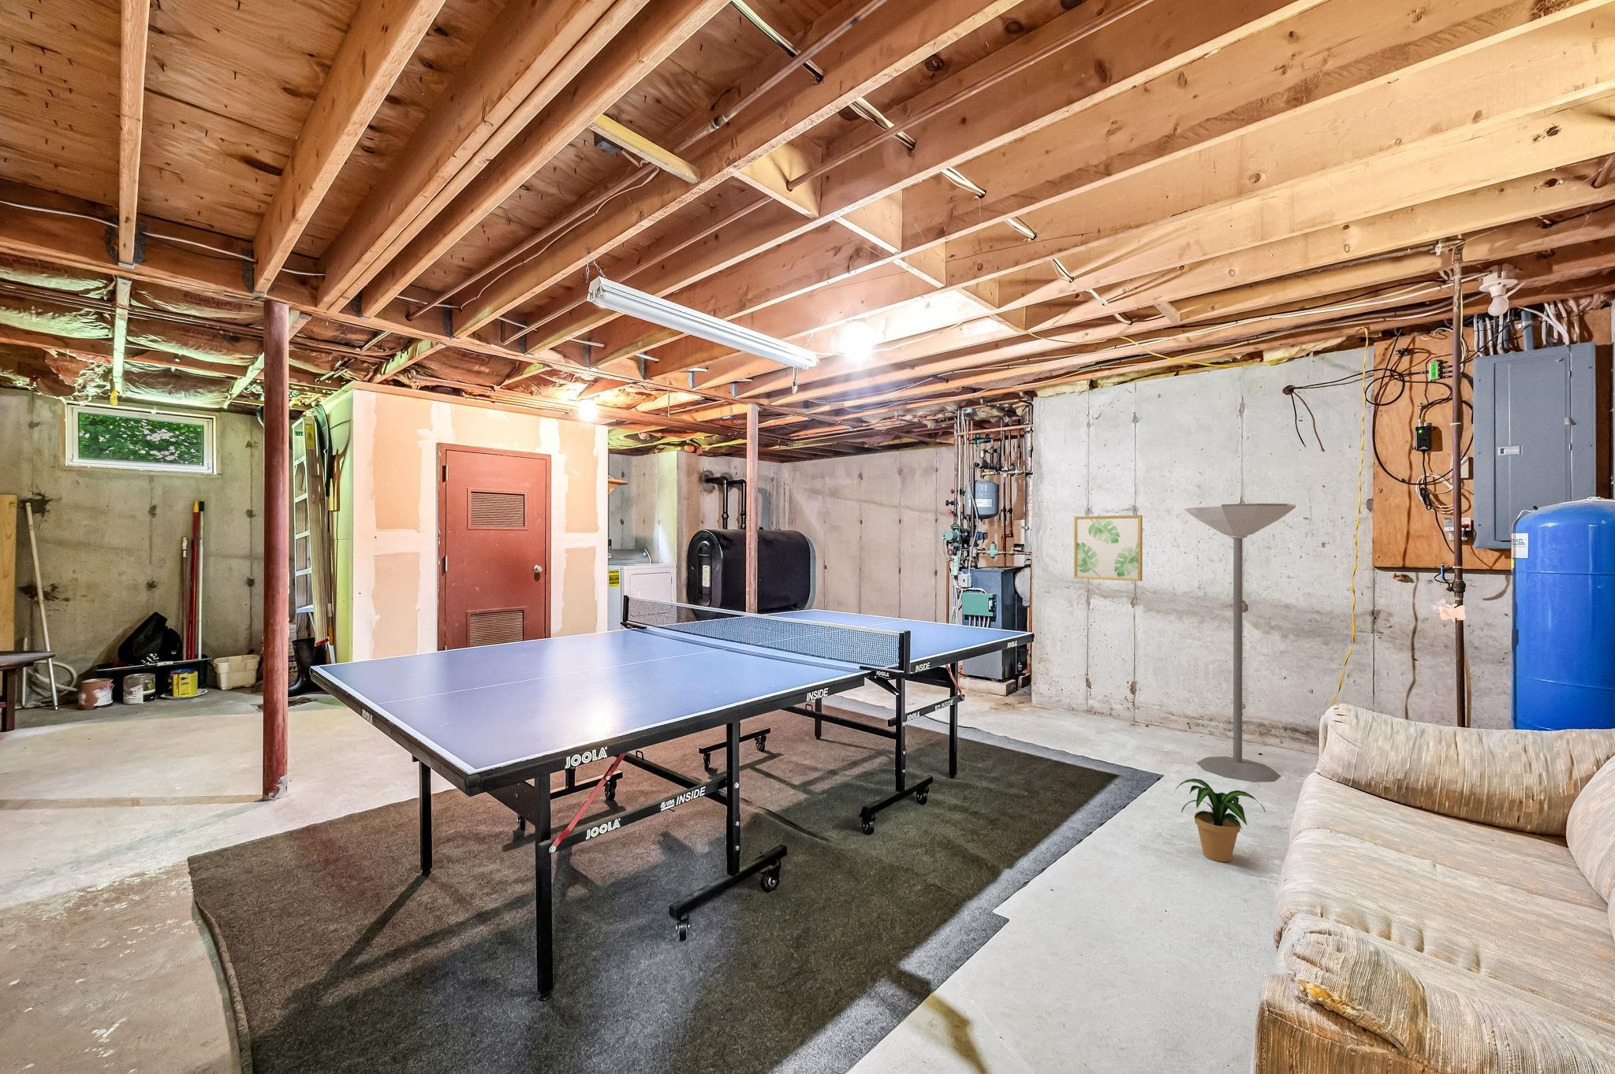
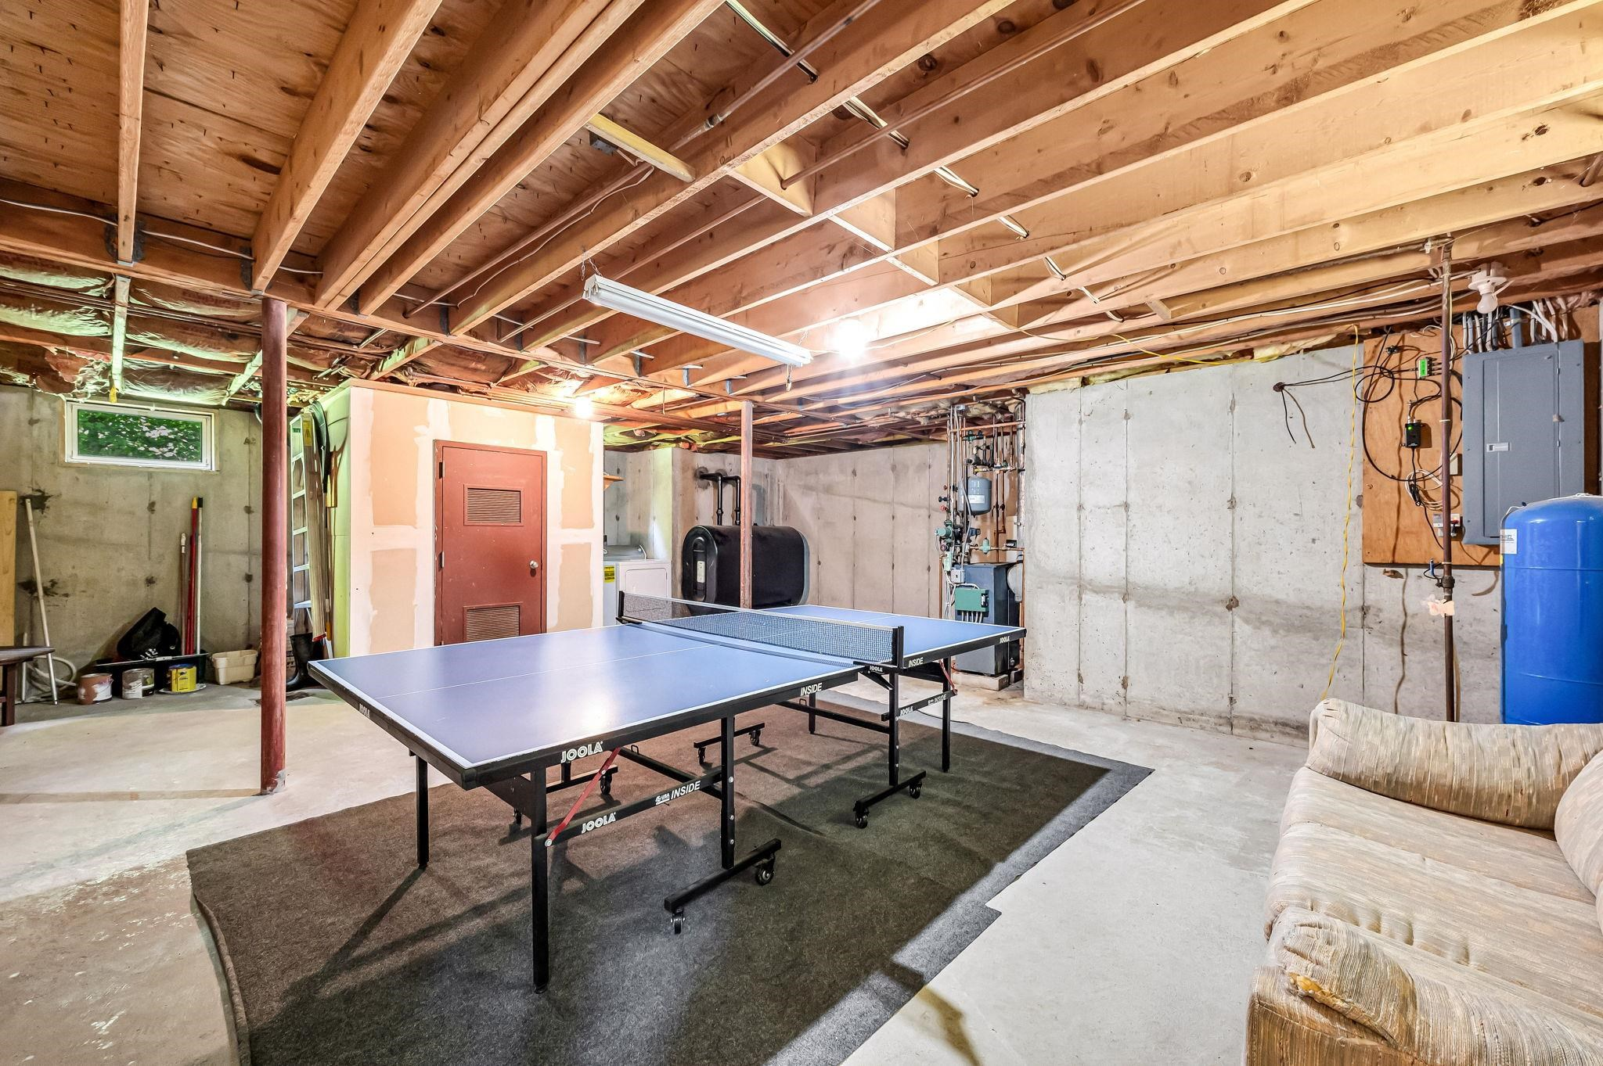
- floor lamp [1183,502,1297,783]
- wall art [1073,514,1144,583]
- potted plant [1174,778,1266,863]
